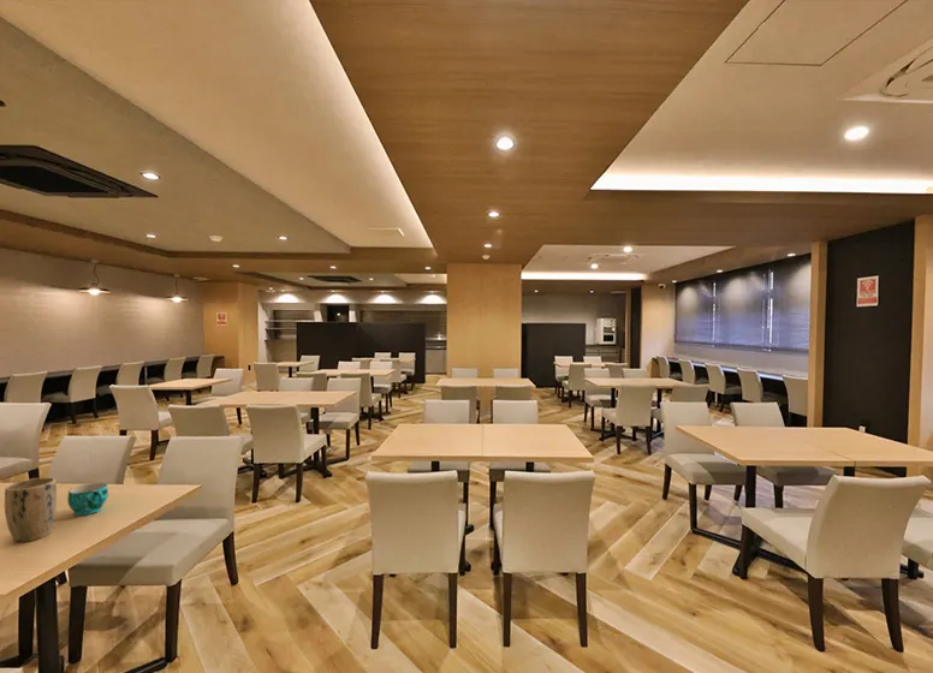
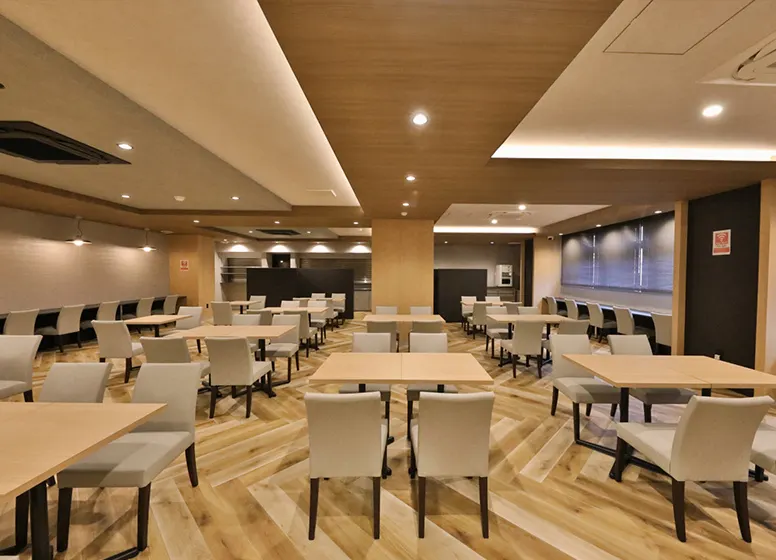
- plant pot [4,476,58,543]
- cup [66,482,109,517]
